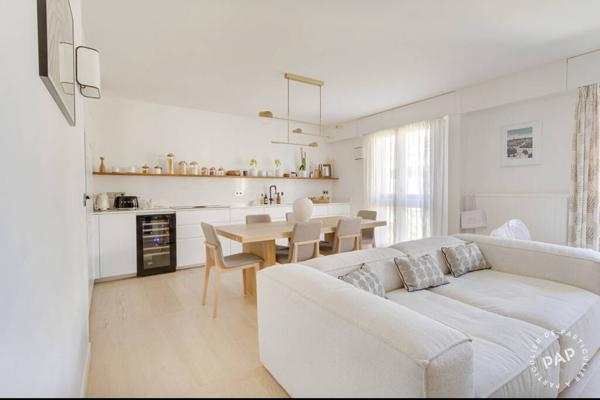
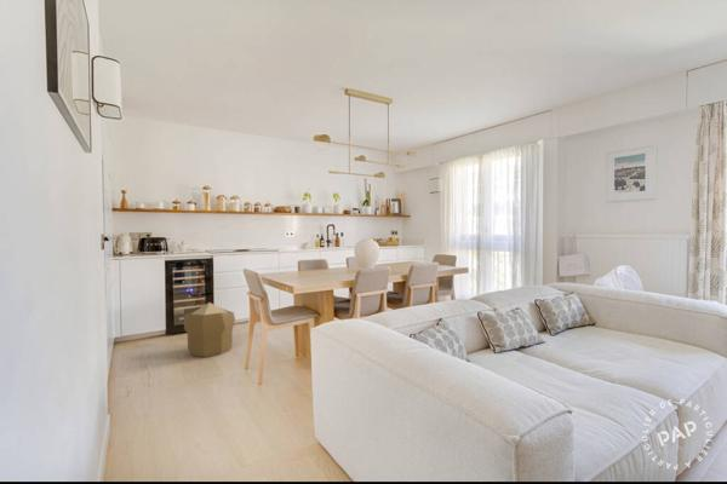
+ pouf [183,301,236,358]
